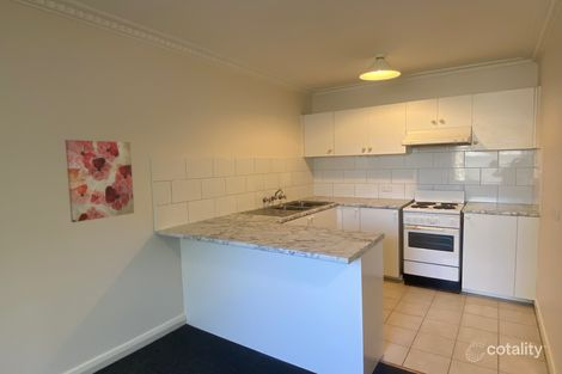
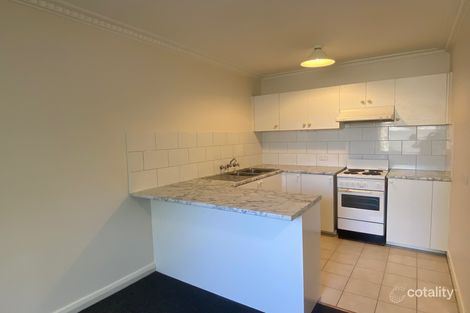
- wall art [65,139,135,223]
